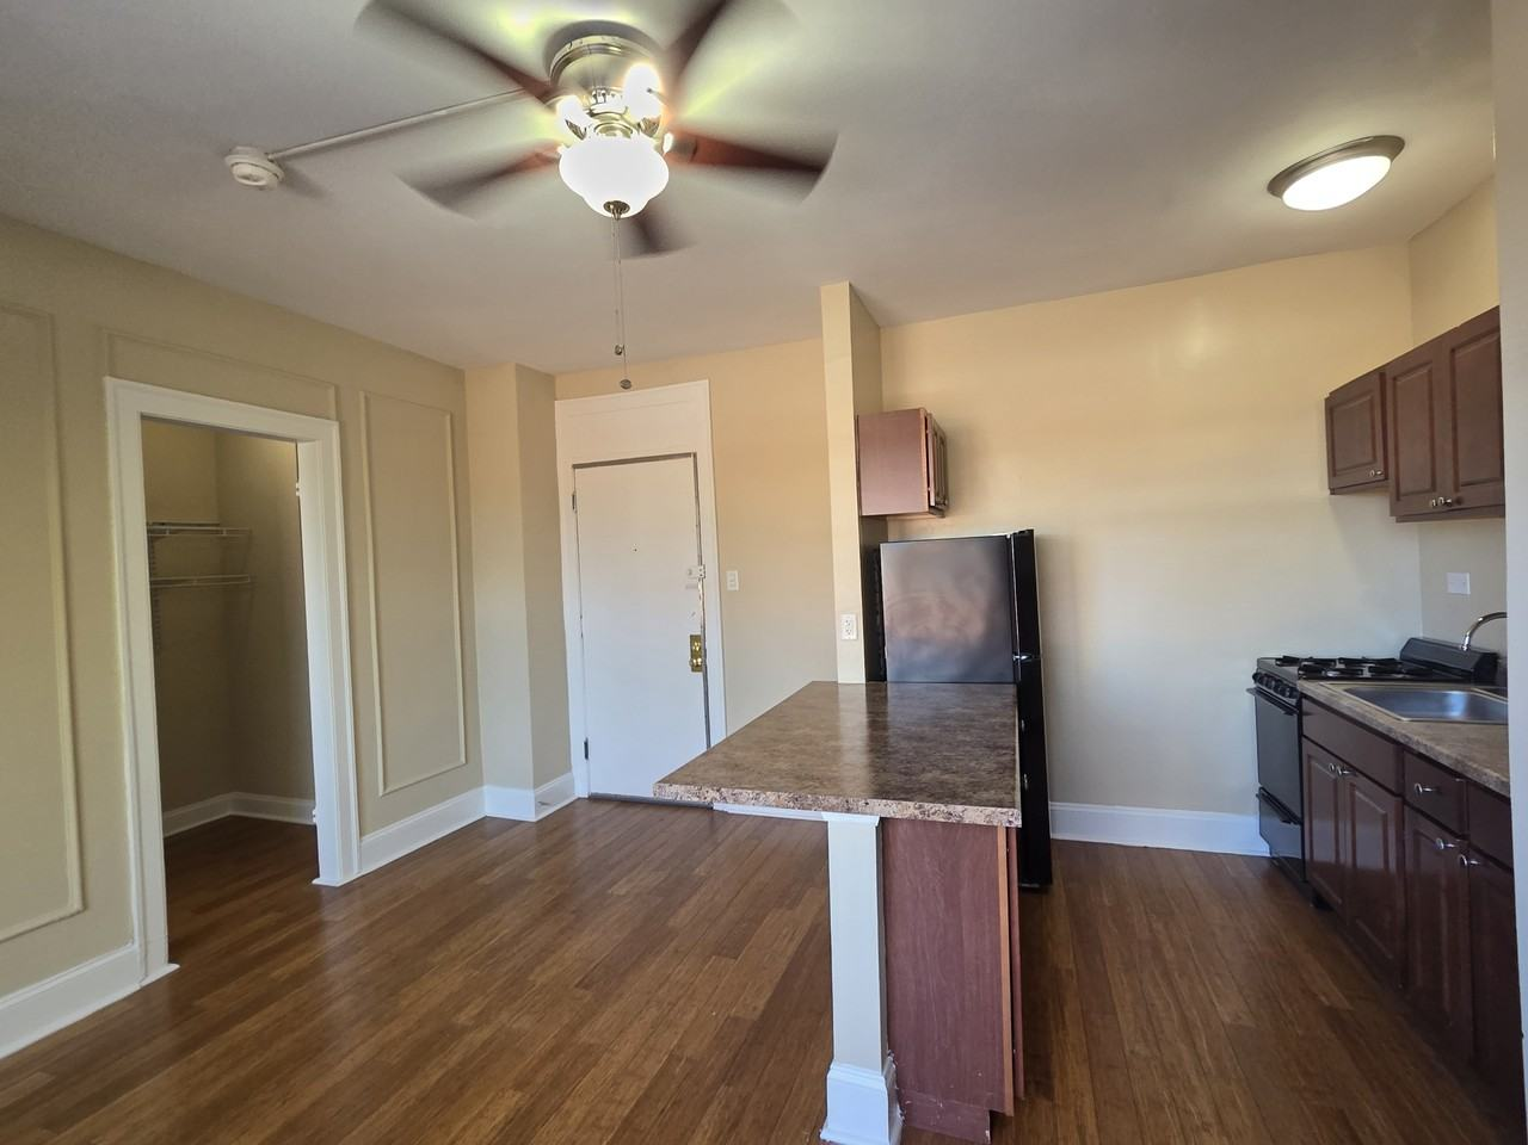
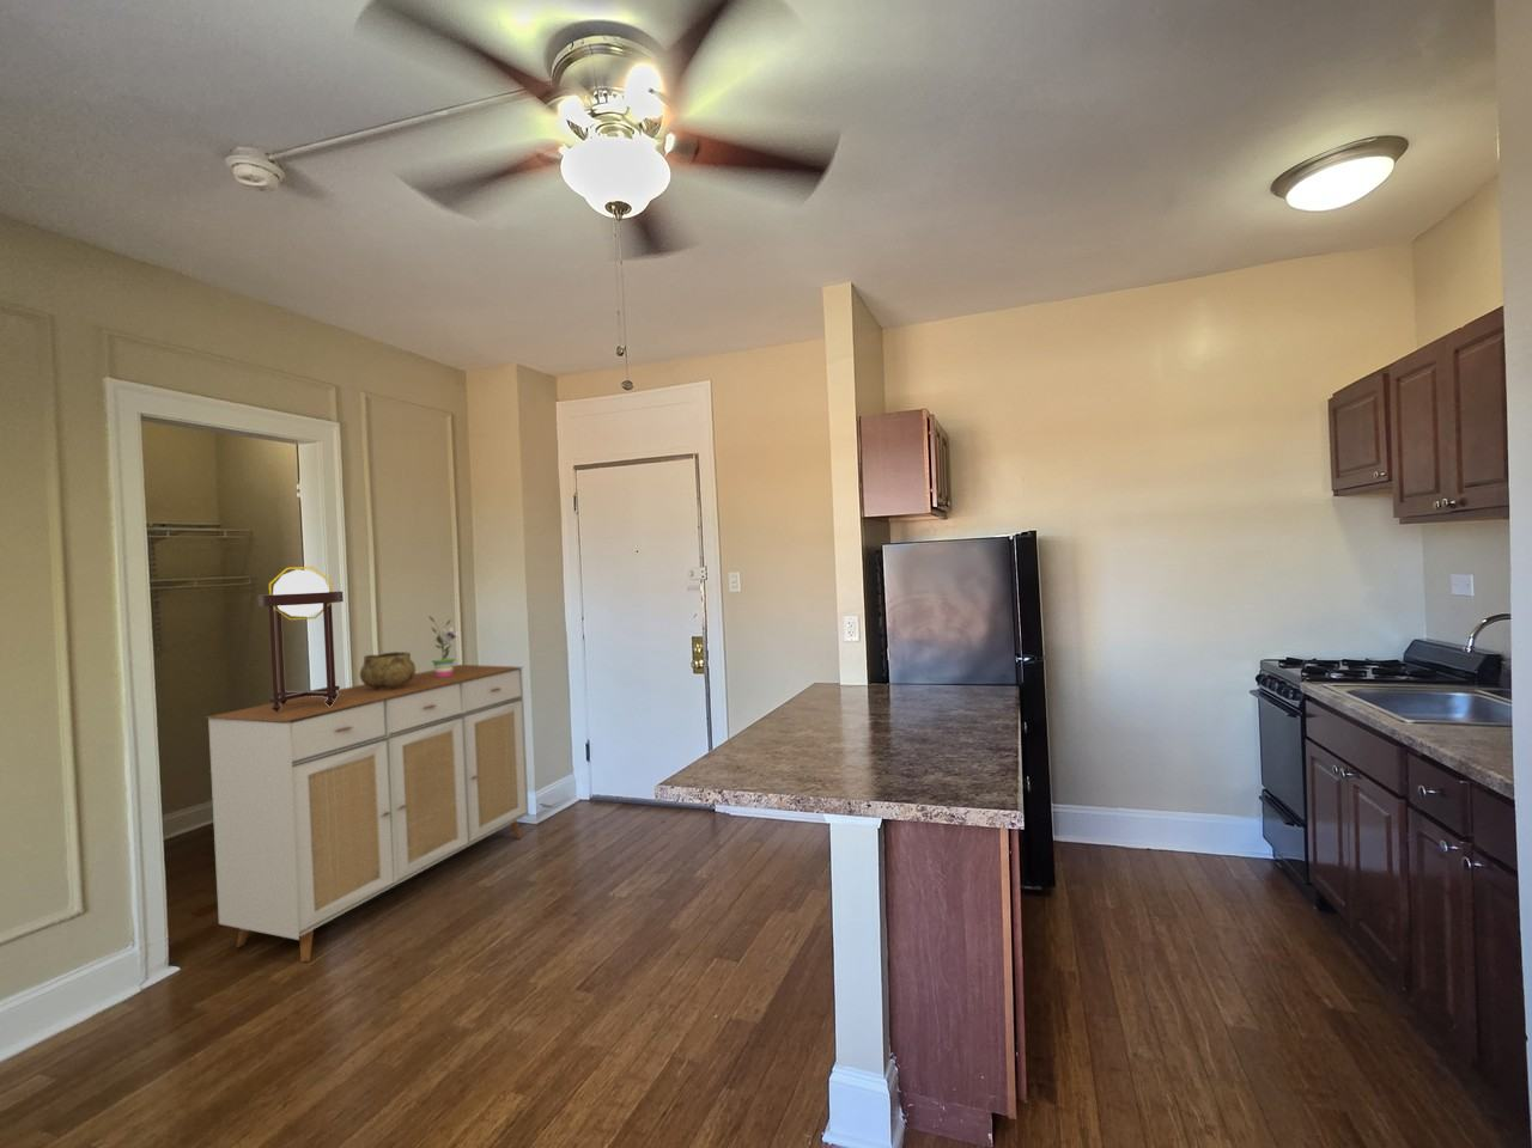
+ table lamp [257,566,345,713]
+ sideboard [205,663,531,964]
+ decorative bowl [359,650,416,690]
+ potted plant [427,615,461,676]
